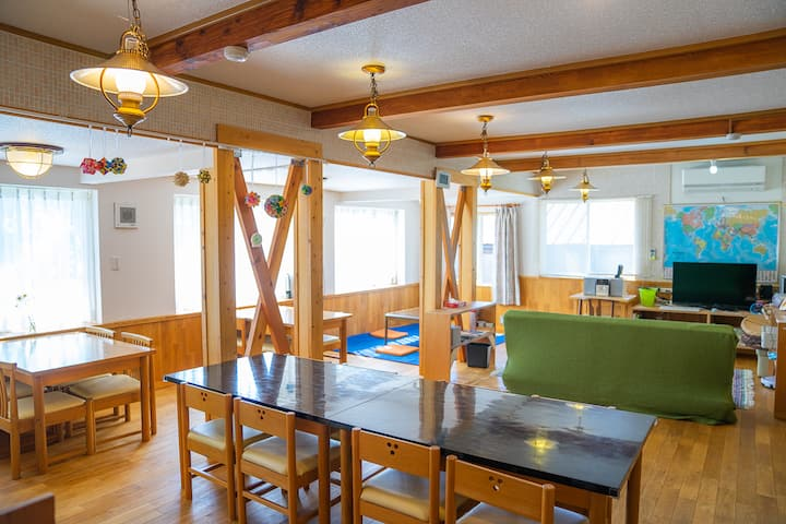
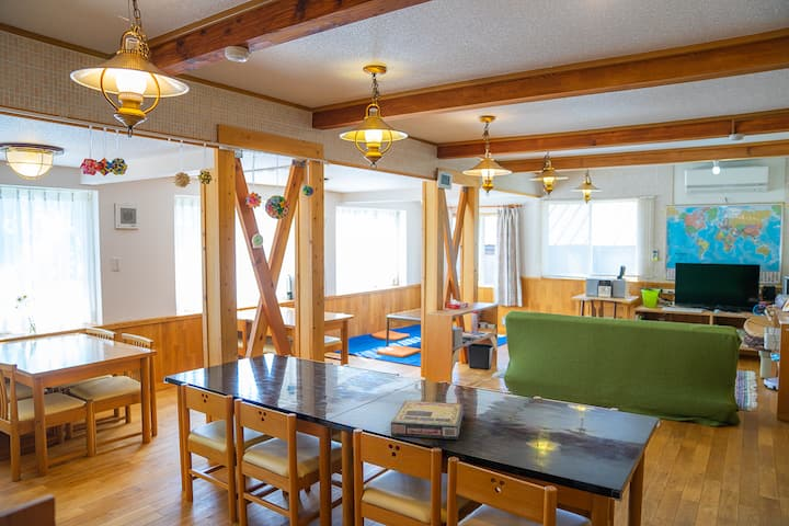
+ video game box [390,400,464,441]
